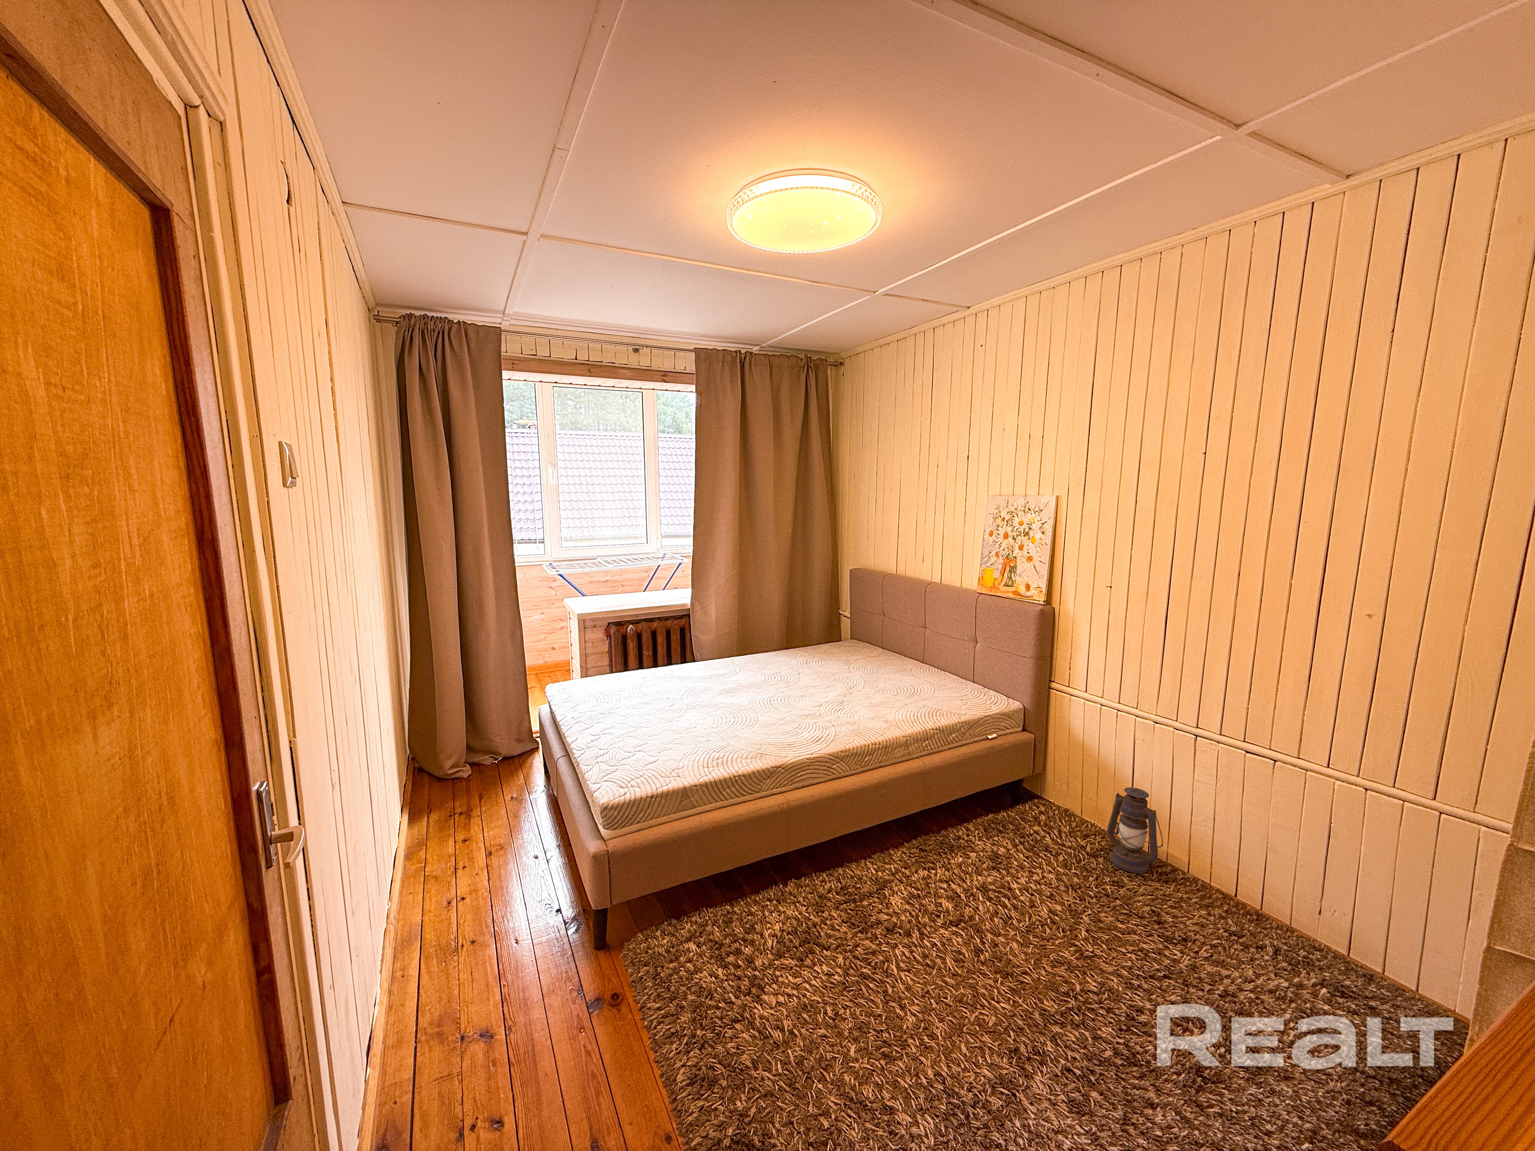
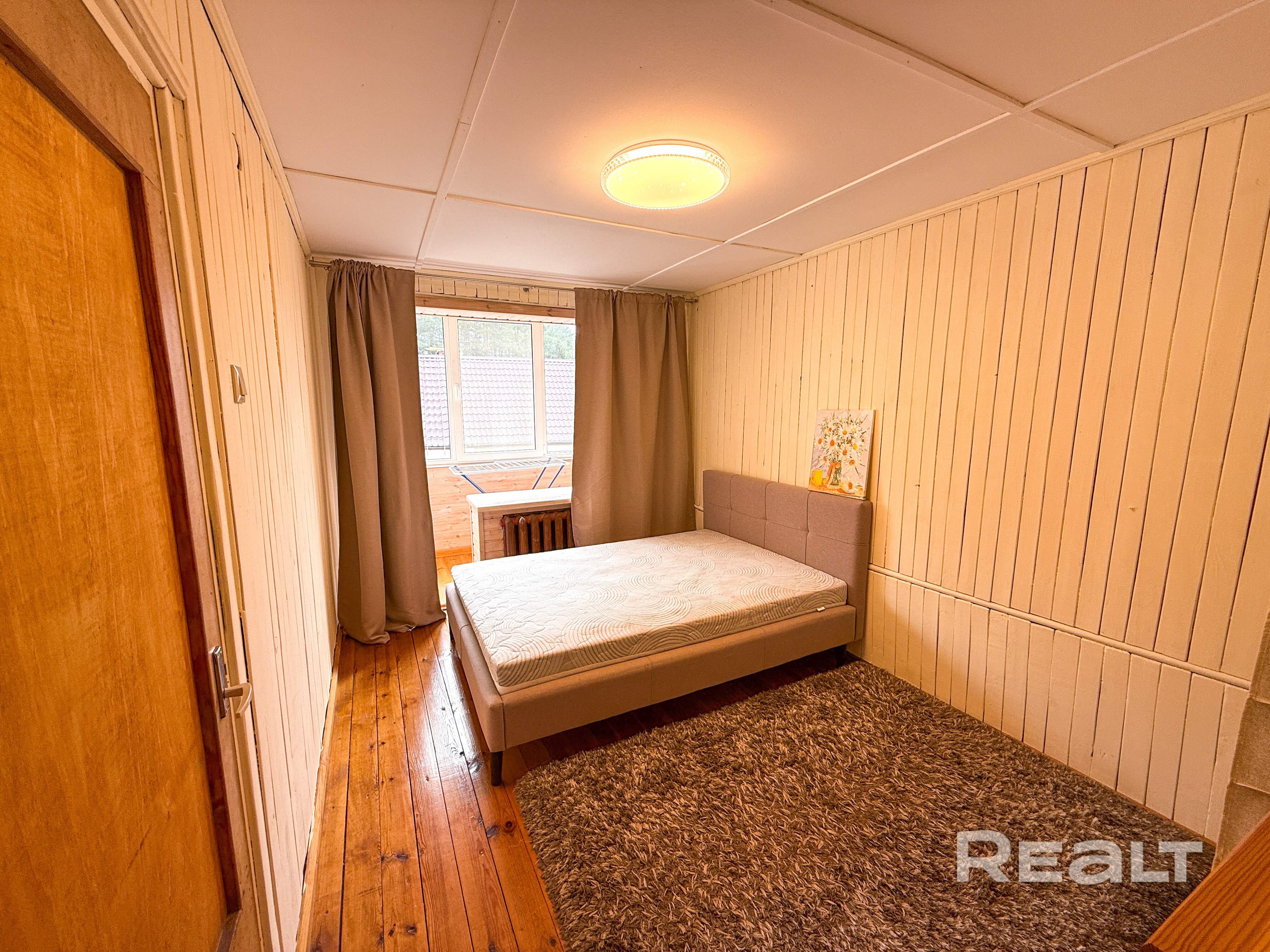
- lantern [1107,787,1164,873]
